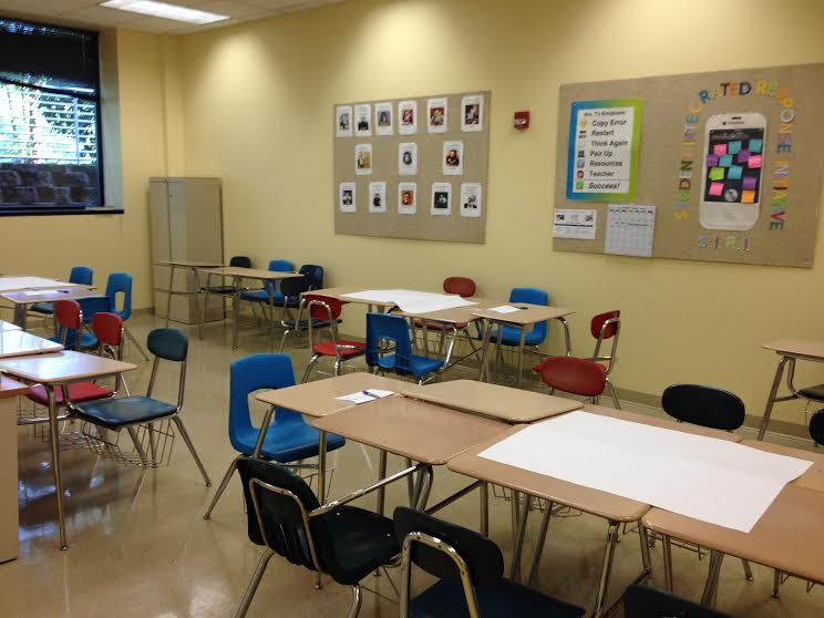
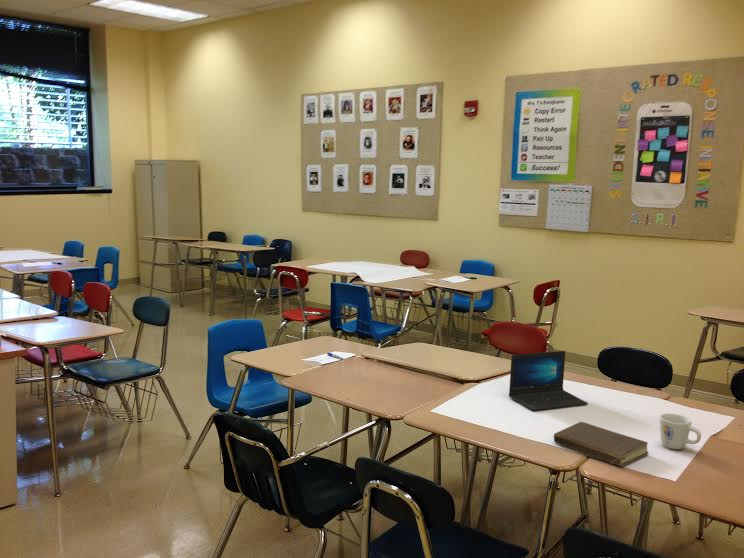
+ book [553,421,650,467]
+ laptop [508,350,589,412]
+ mug [659,413,702,450]
